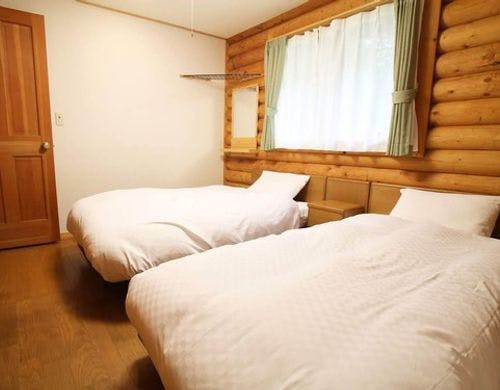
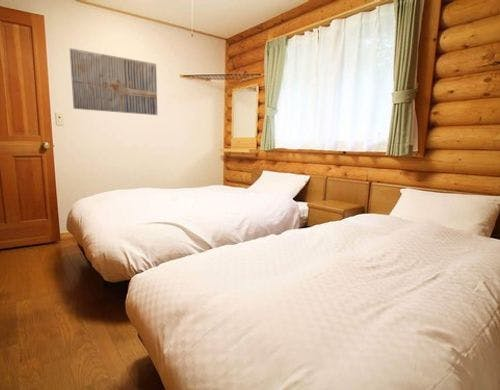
+ wall art [69,47,158,116]
